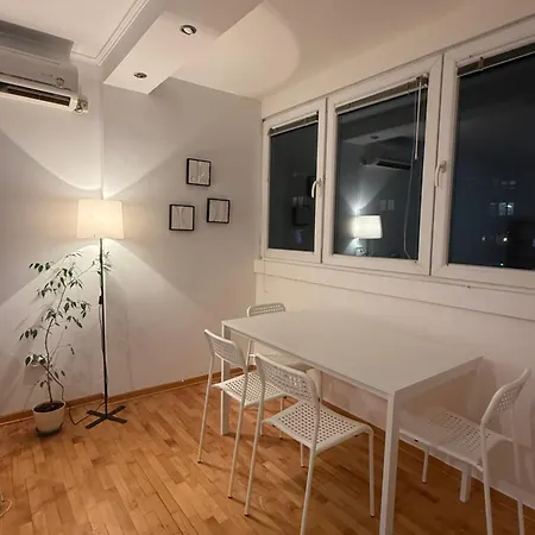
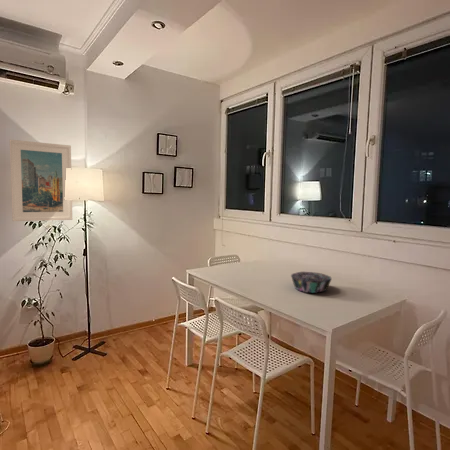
+ decorative bowl [290,271,333,294]
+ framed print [9,139,73,222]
